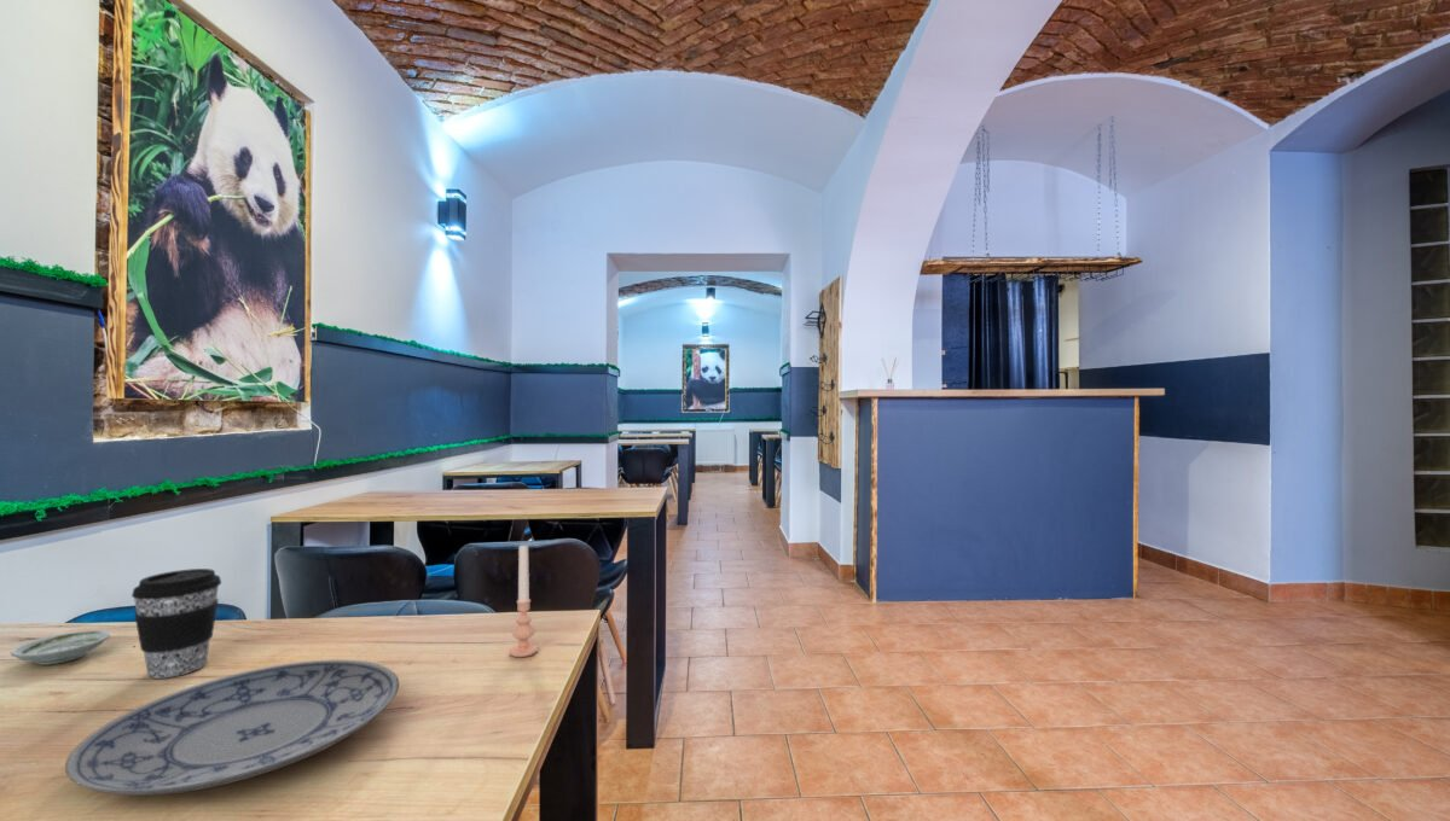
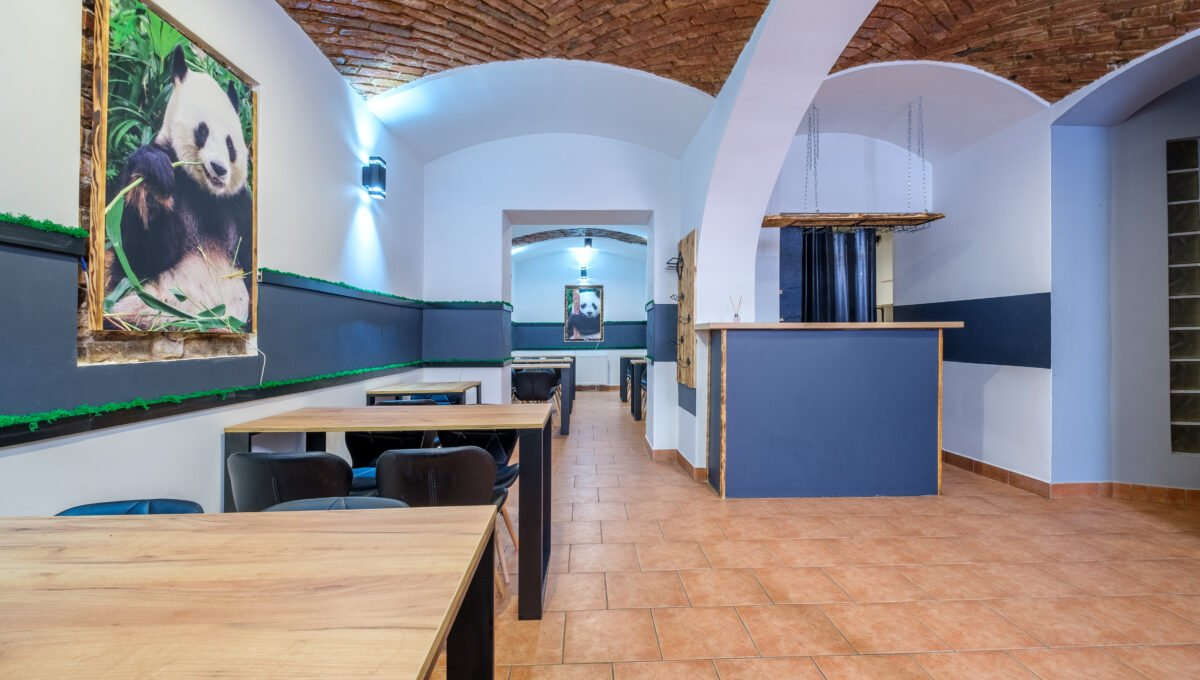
- coffee cup [130,567,222,680]
- candle [509,542,539,658]
- saucer [10,629,111,665]
- plate [64,658,400,797]
